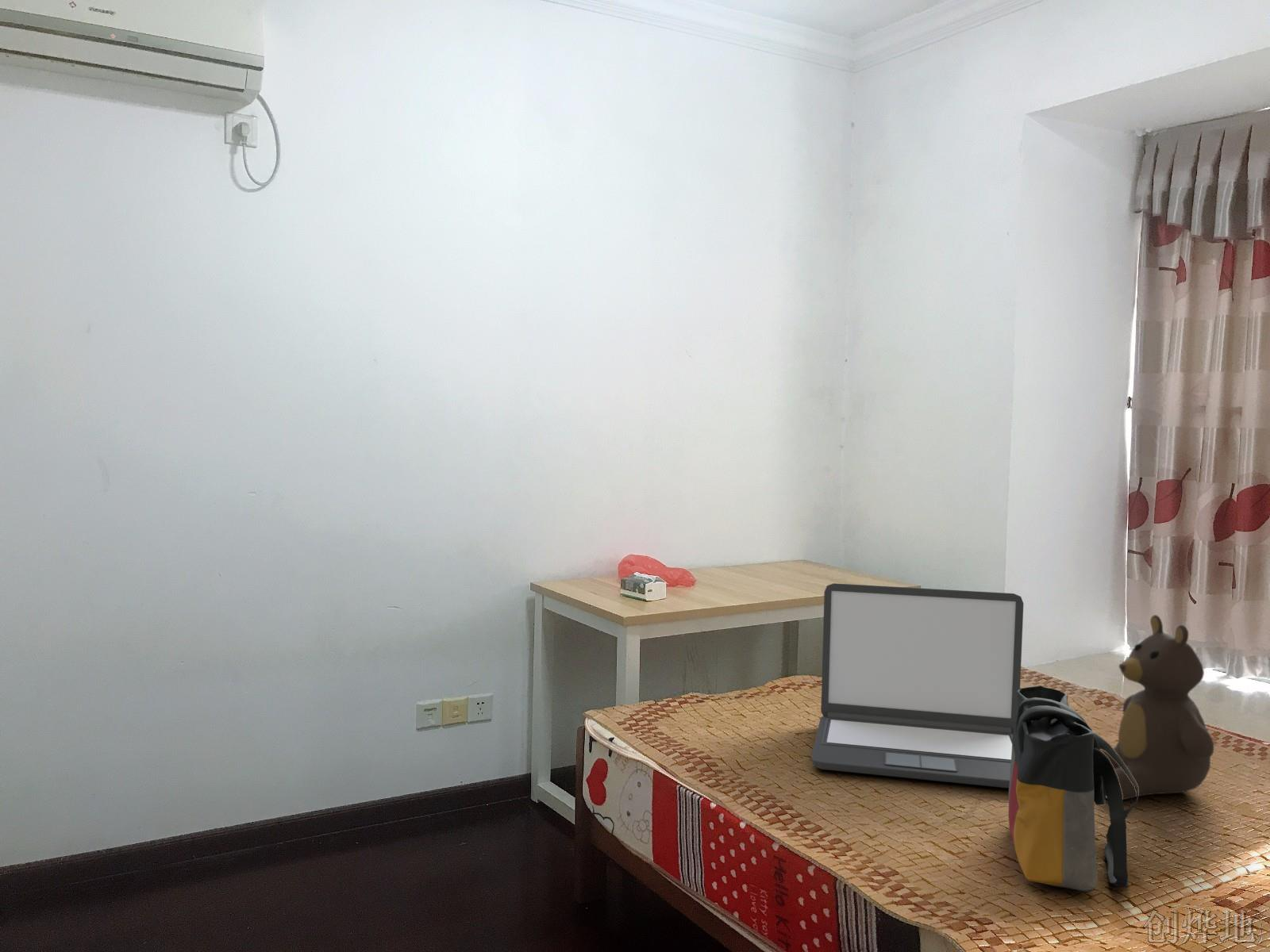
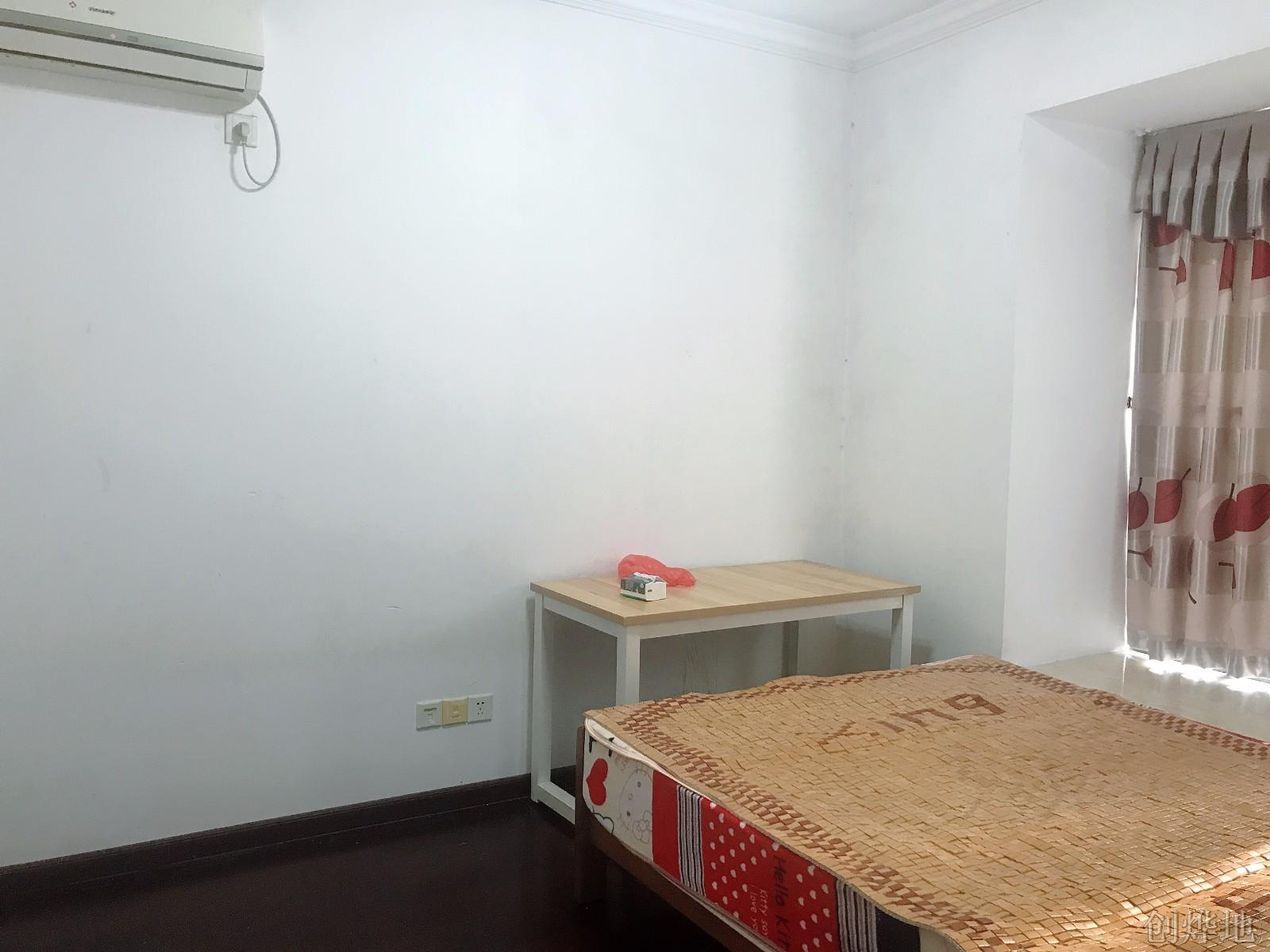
- tote bag [1007,685,1139,893]
- teddy bear [1100,614,1215,800]
- laptop [810,582,1024,789]
